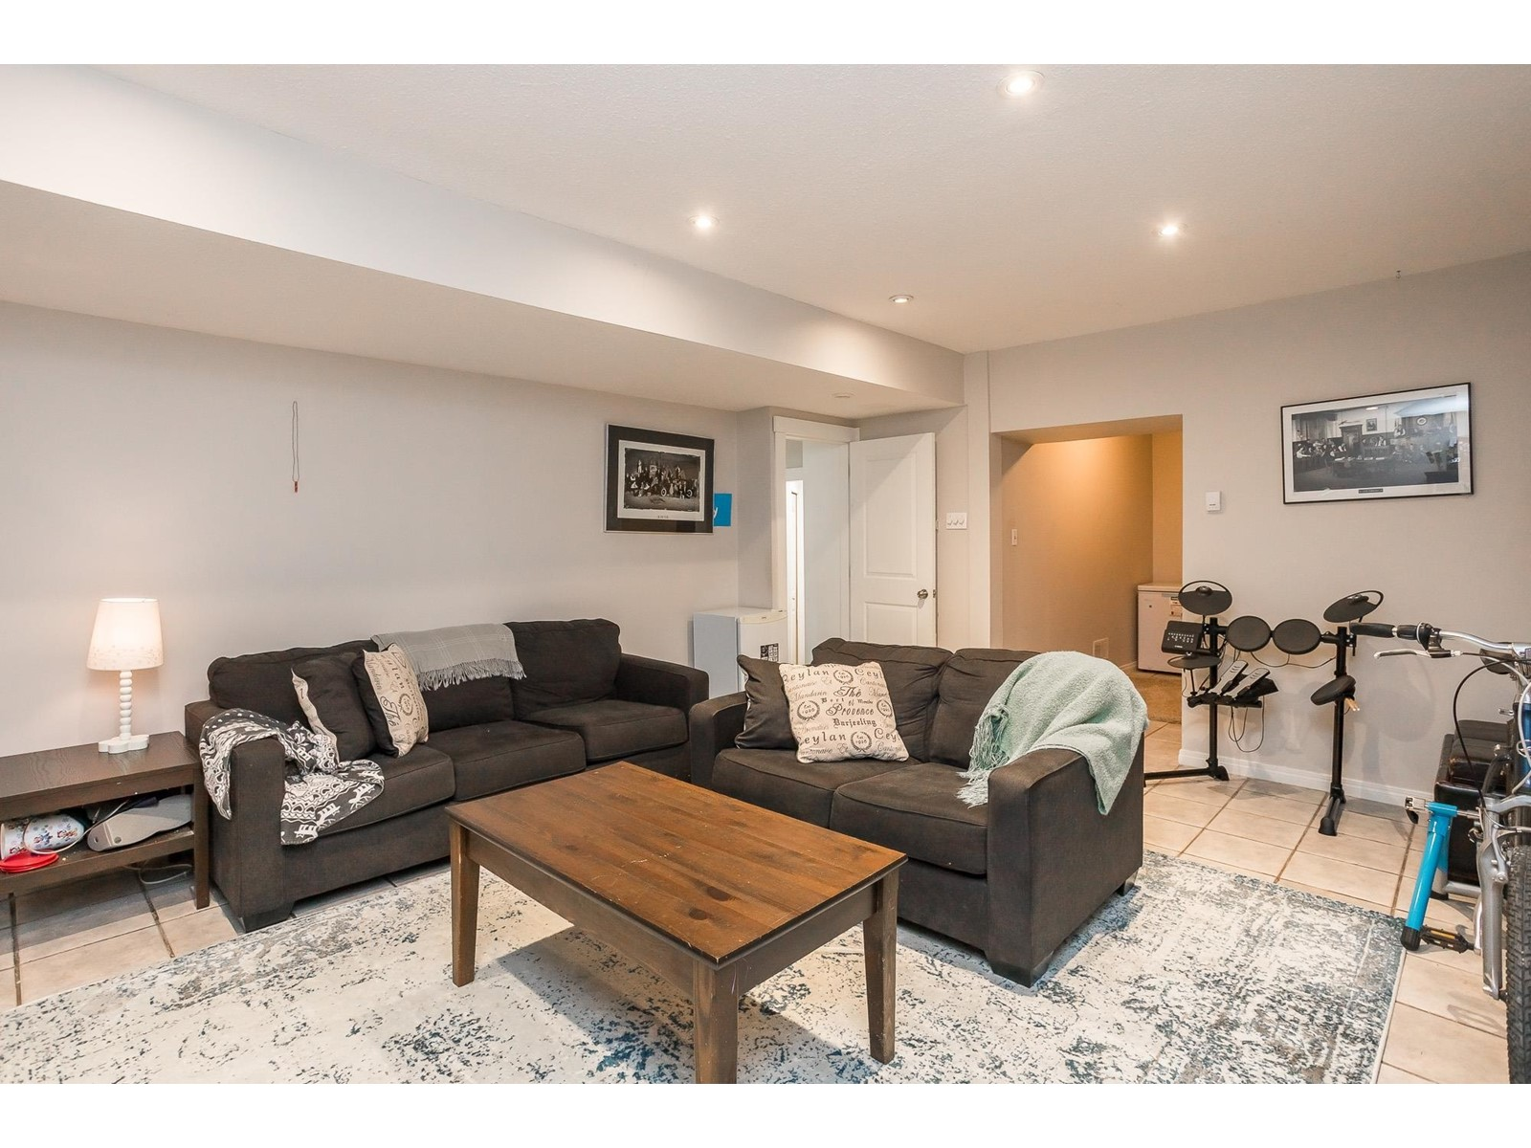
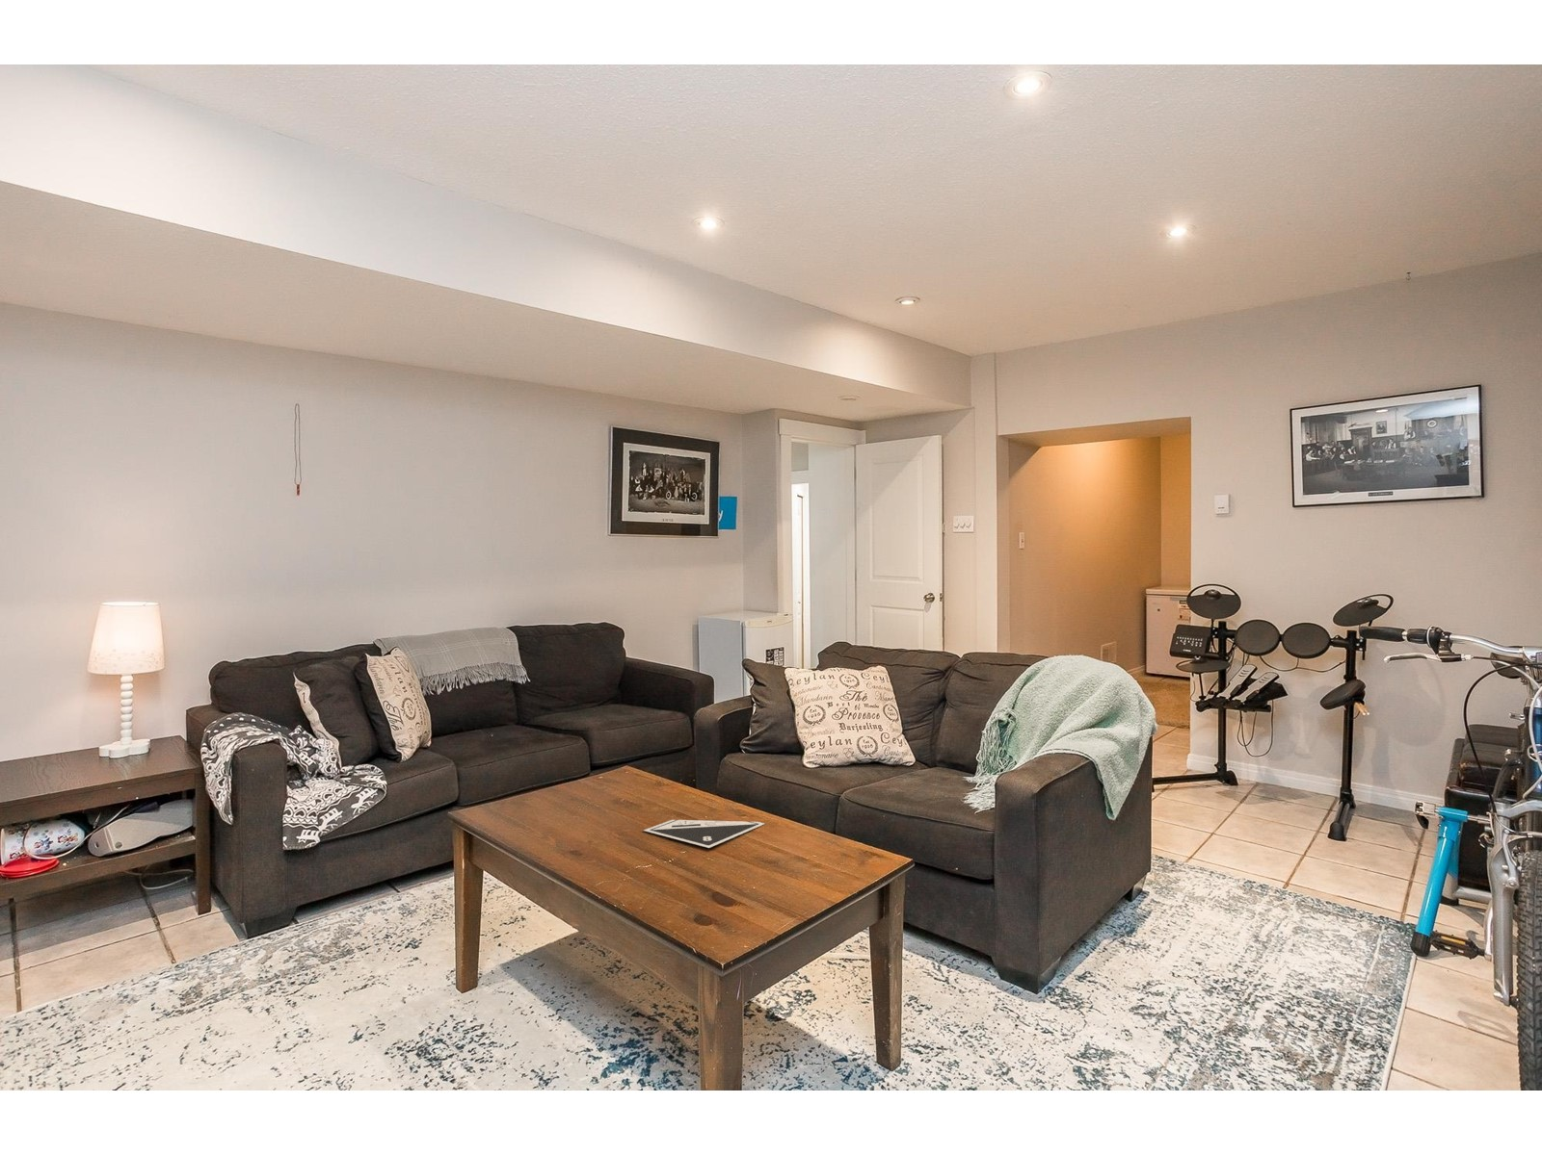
+ board game [642,819,767,849]
